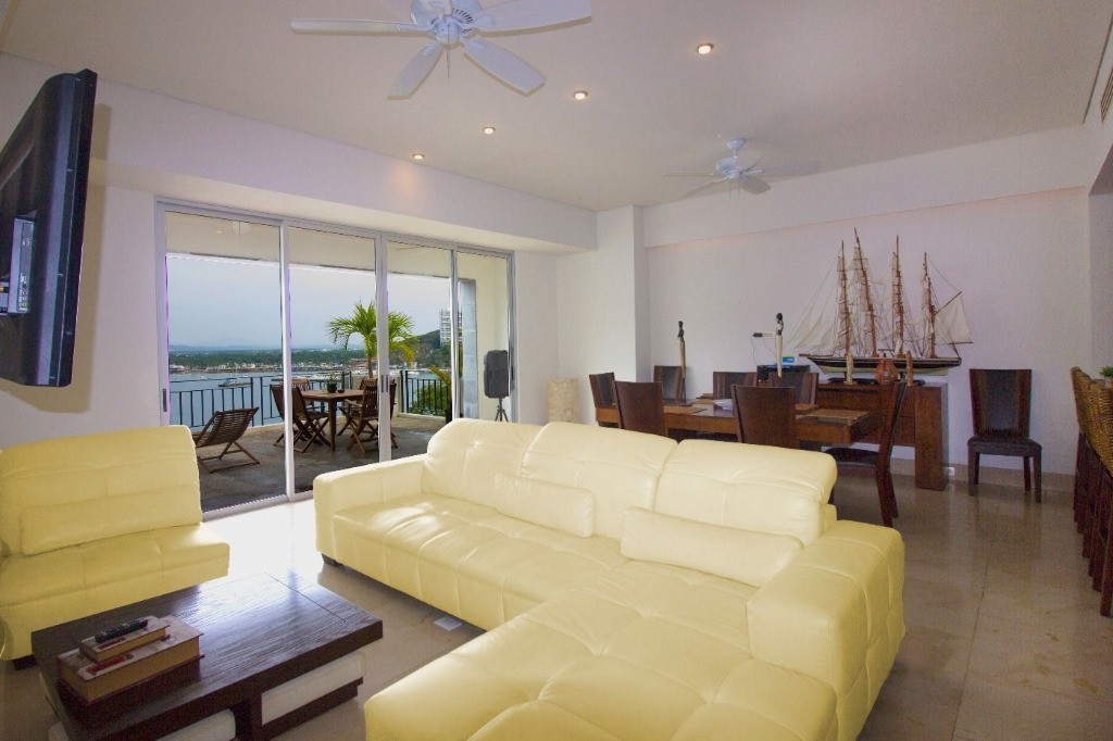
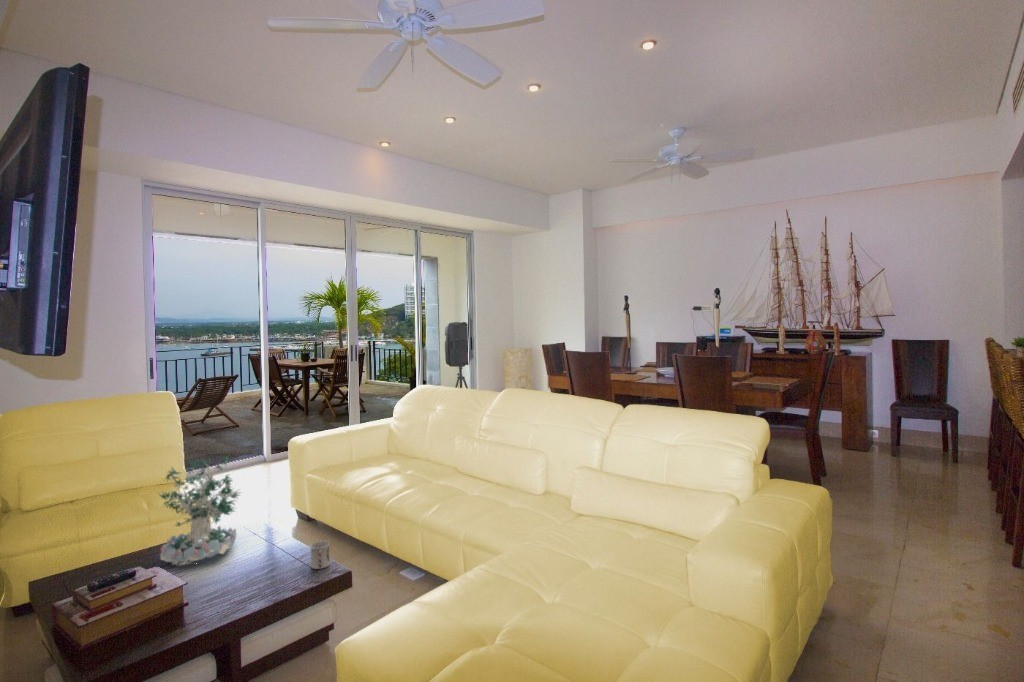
+ cup [310,540,331,570]
+ plant [157,455,244,567]
